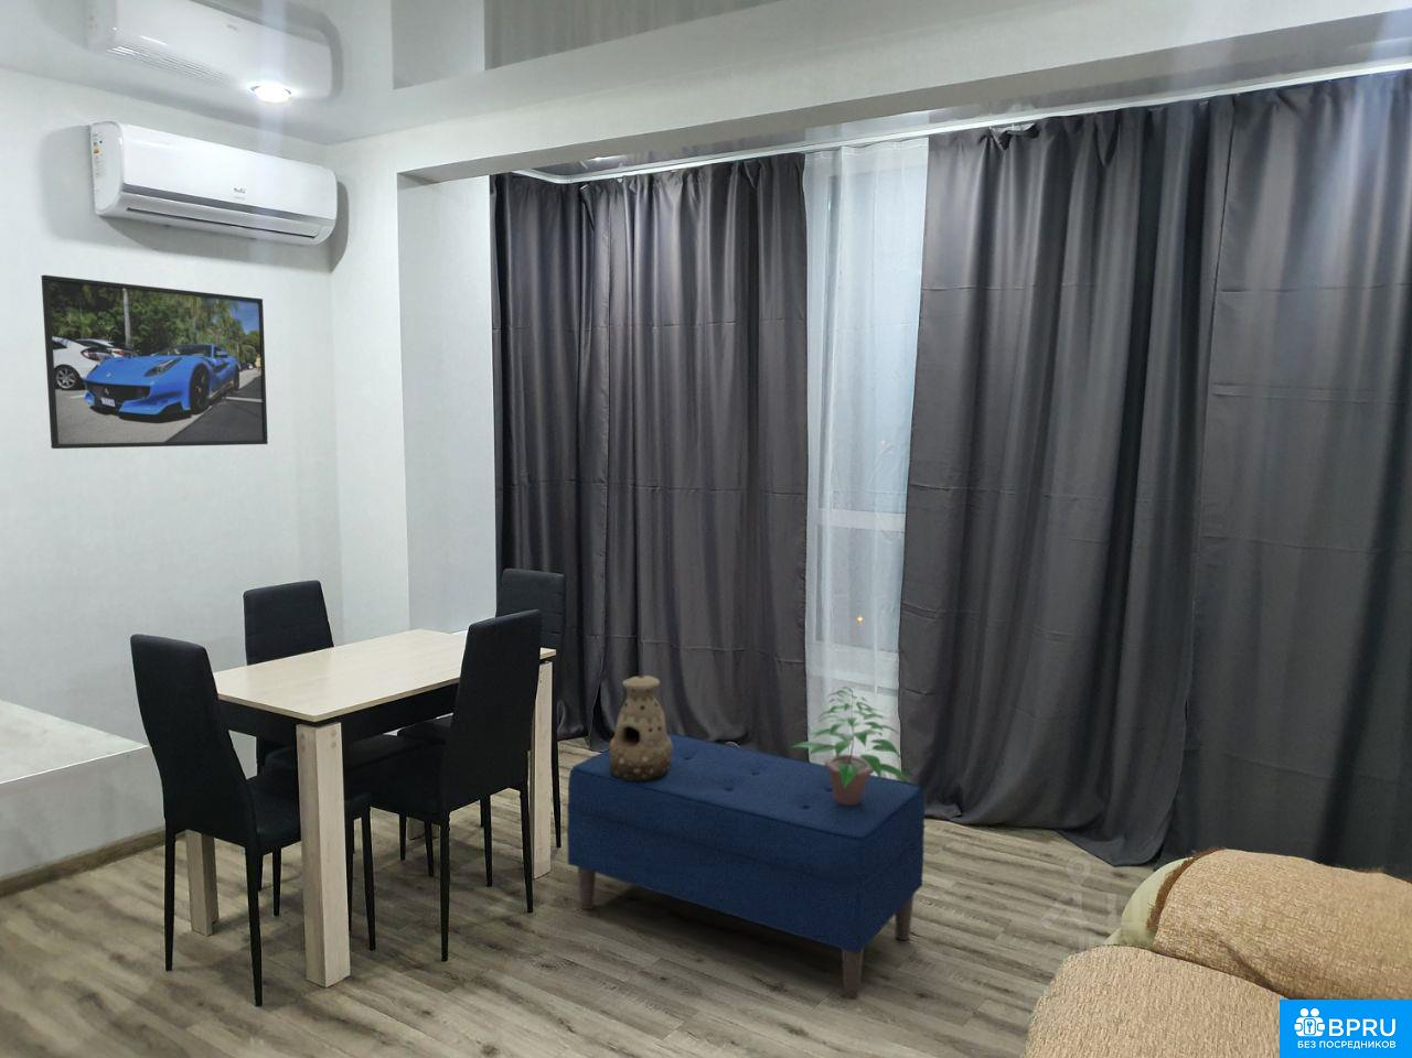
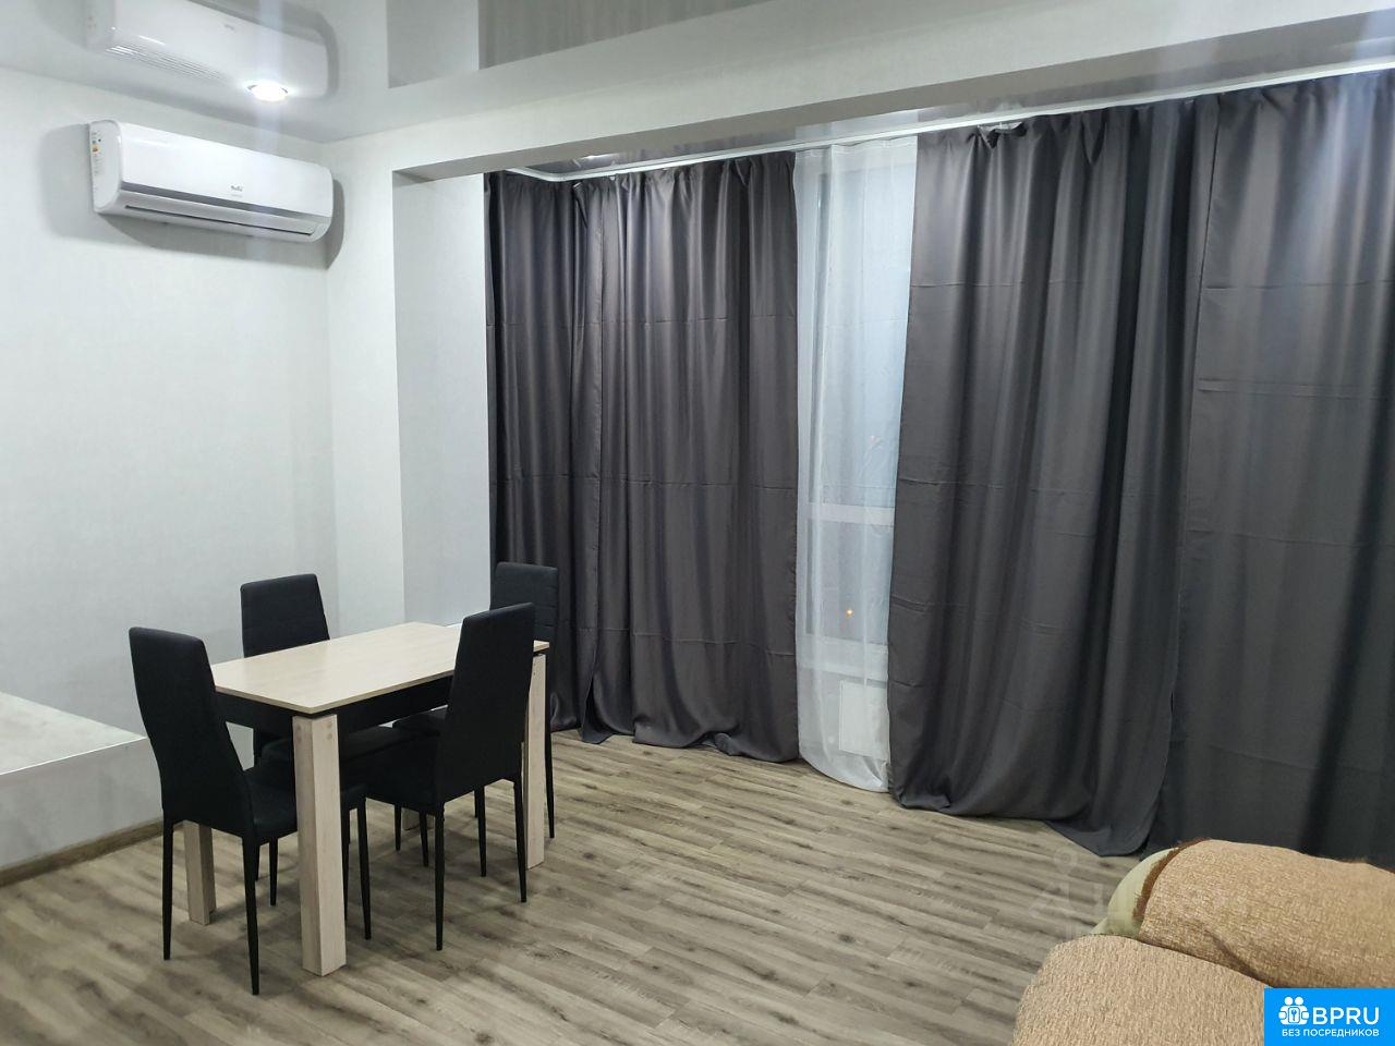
- potted plant [788,686,914,805]
- lantern [609,675,673,781]
- bench [566,730,926,999]
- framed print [41,275,269,450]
